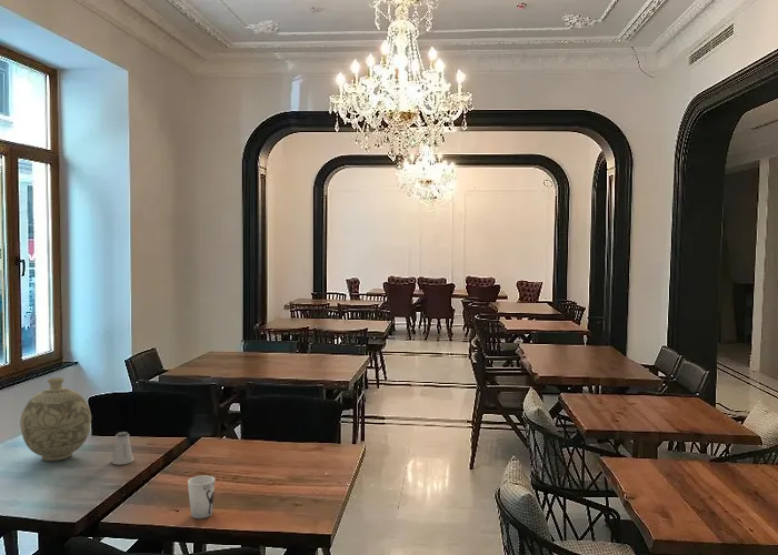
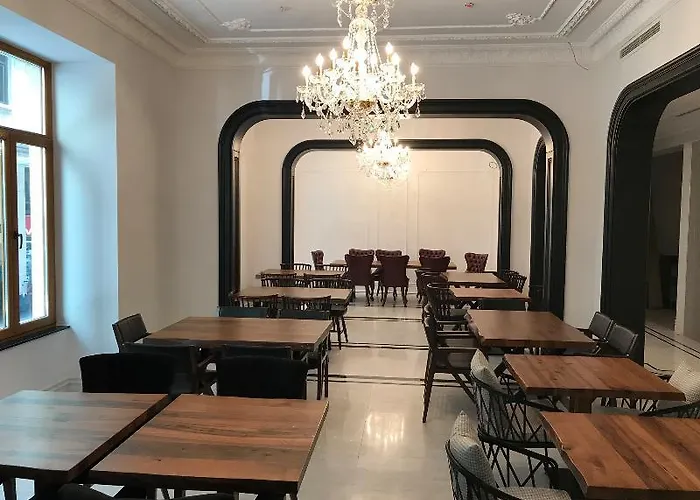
- saltshaker [111,431,134,466]
- decorative vase [19,376,92,462]
- cup [187,474,216,519]
